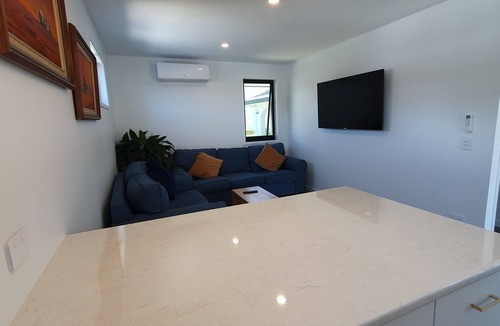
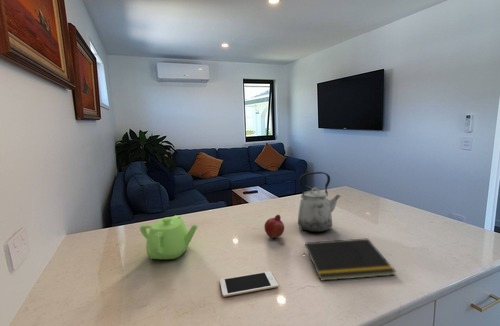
+ kettle [297,171,342,233]
+ cell phone [219,270,279,298]
+ notepad [303,237,397,282]
+ fruit [263,214,285,239]
+ teapot [139,215,199,260]
